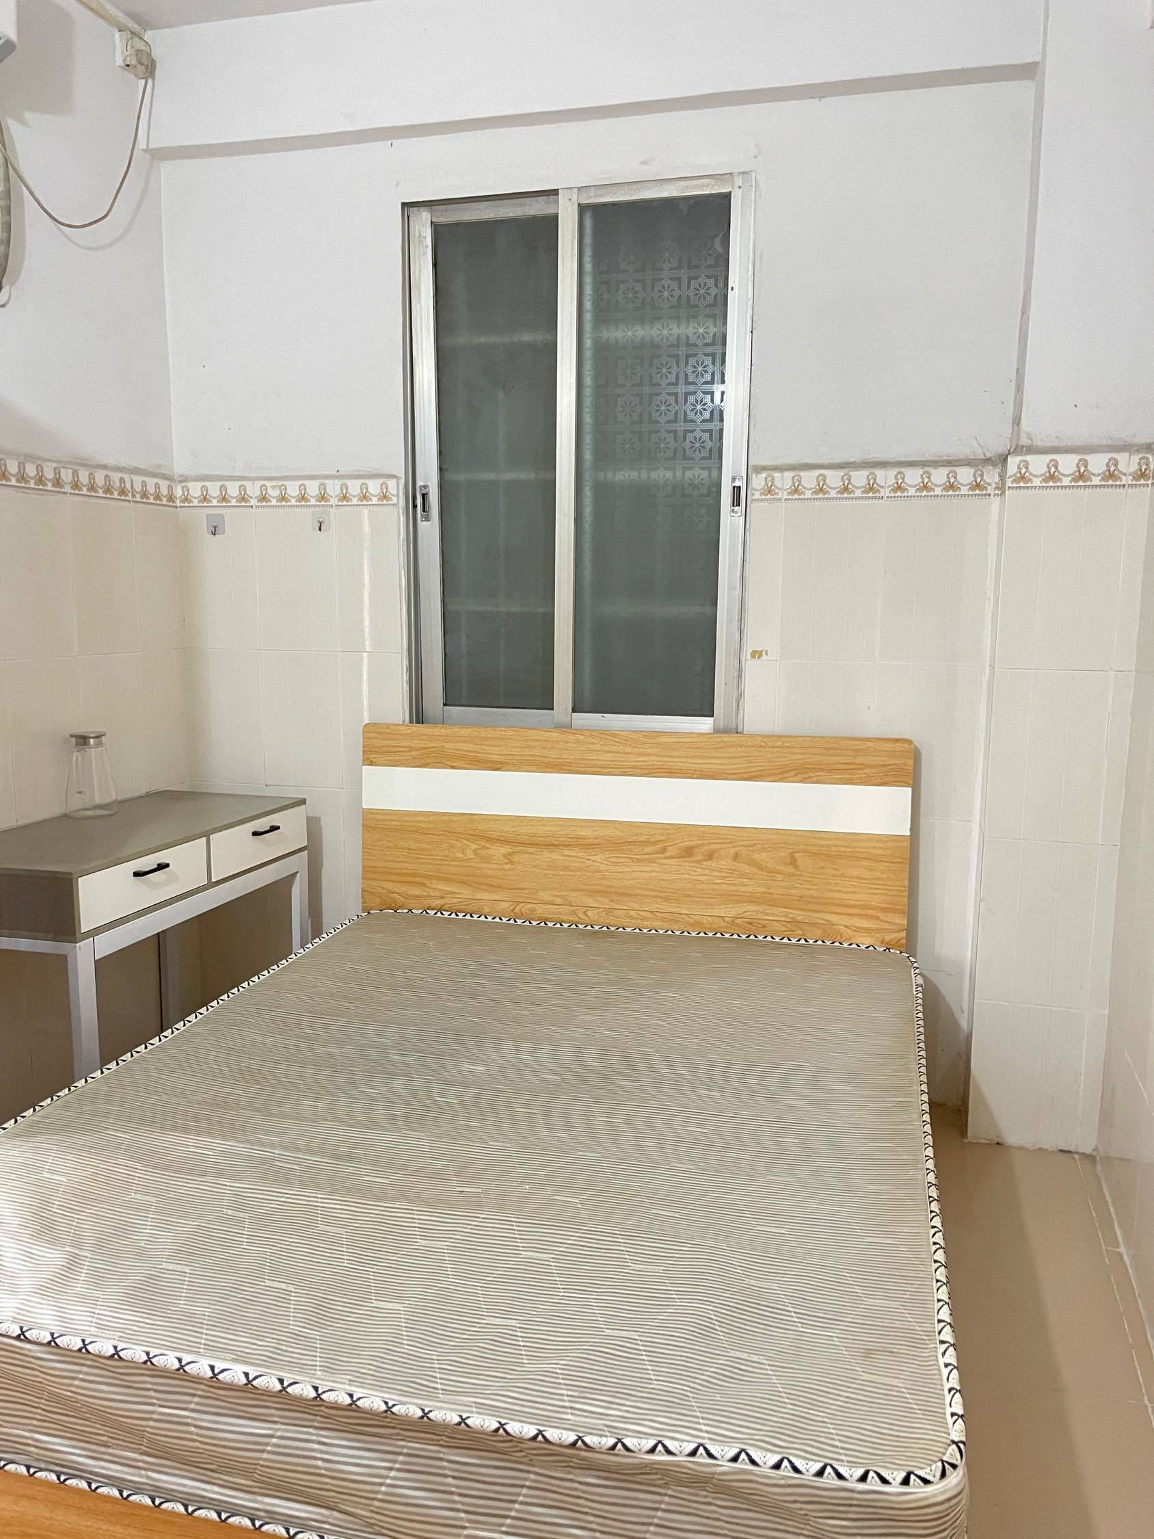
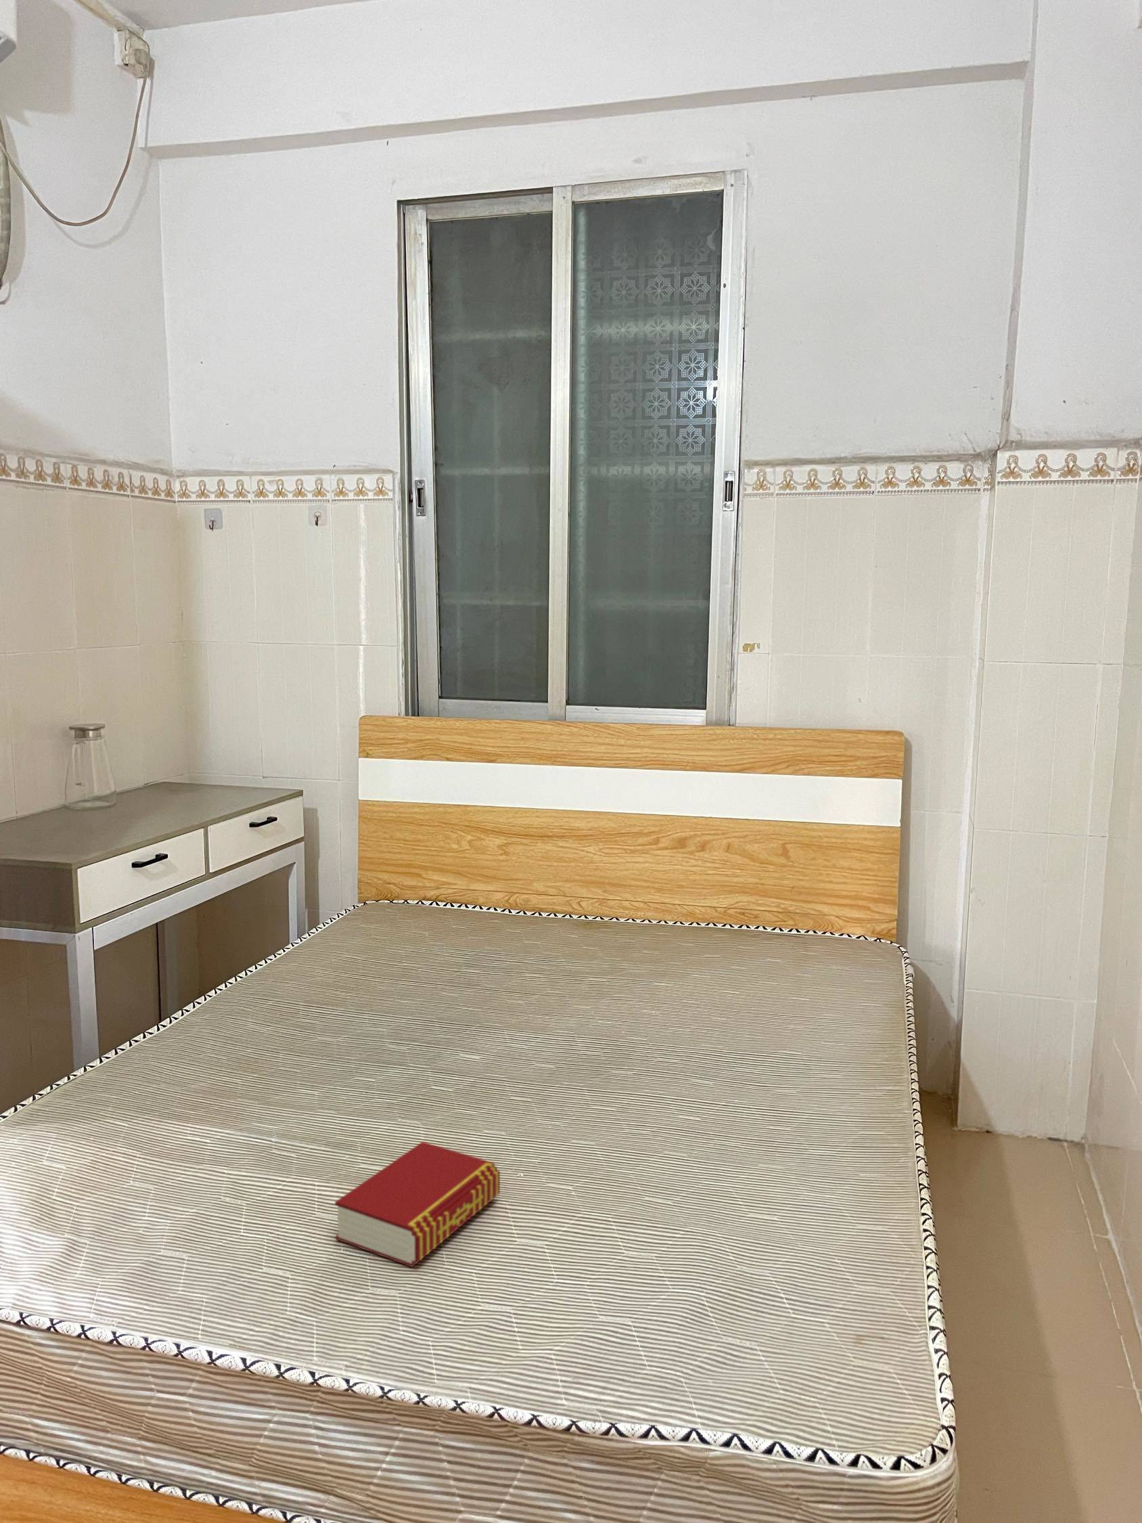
+ book [335,1140,500,1267]
